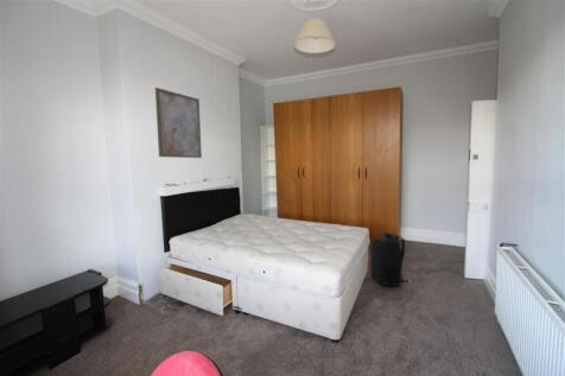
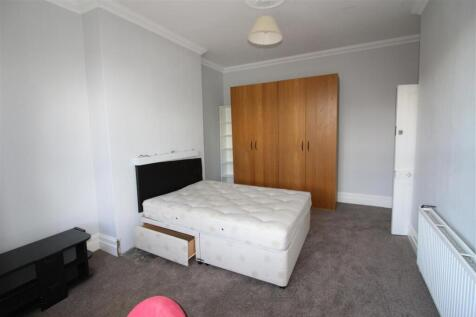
- backpack [369,231,407,287]
- wall art [154,87,203,159]
